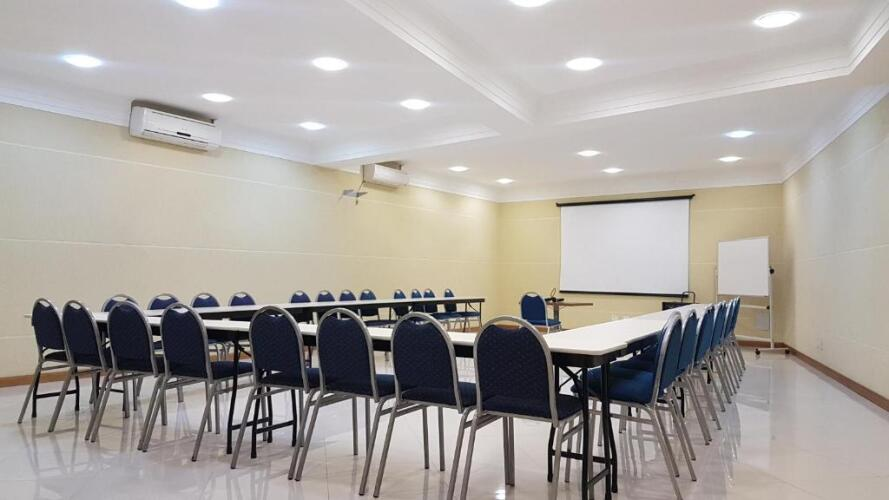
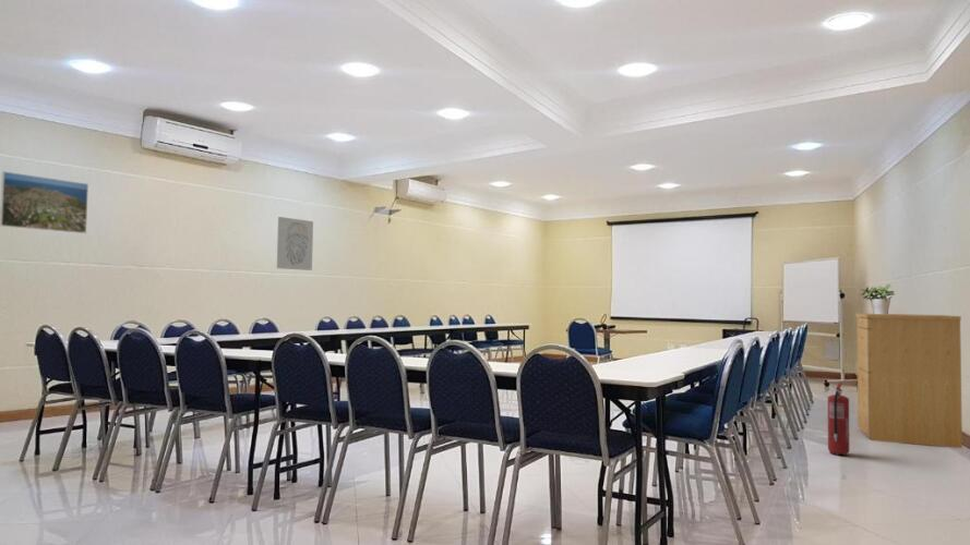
+ fire extinguisher [827,382,850,457]
+ potted plant [860,283,896,314]
+ filing cabinet [855,313,963,449]
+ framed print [0,170,89,234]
+ wall art [276,216,314,271]
